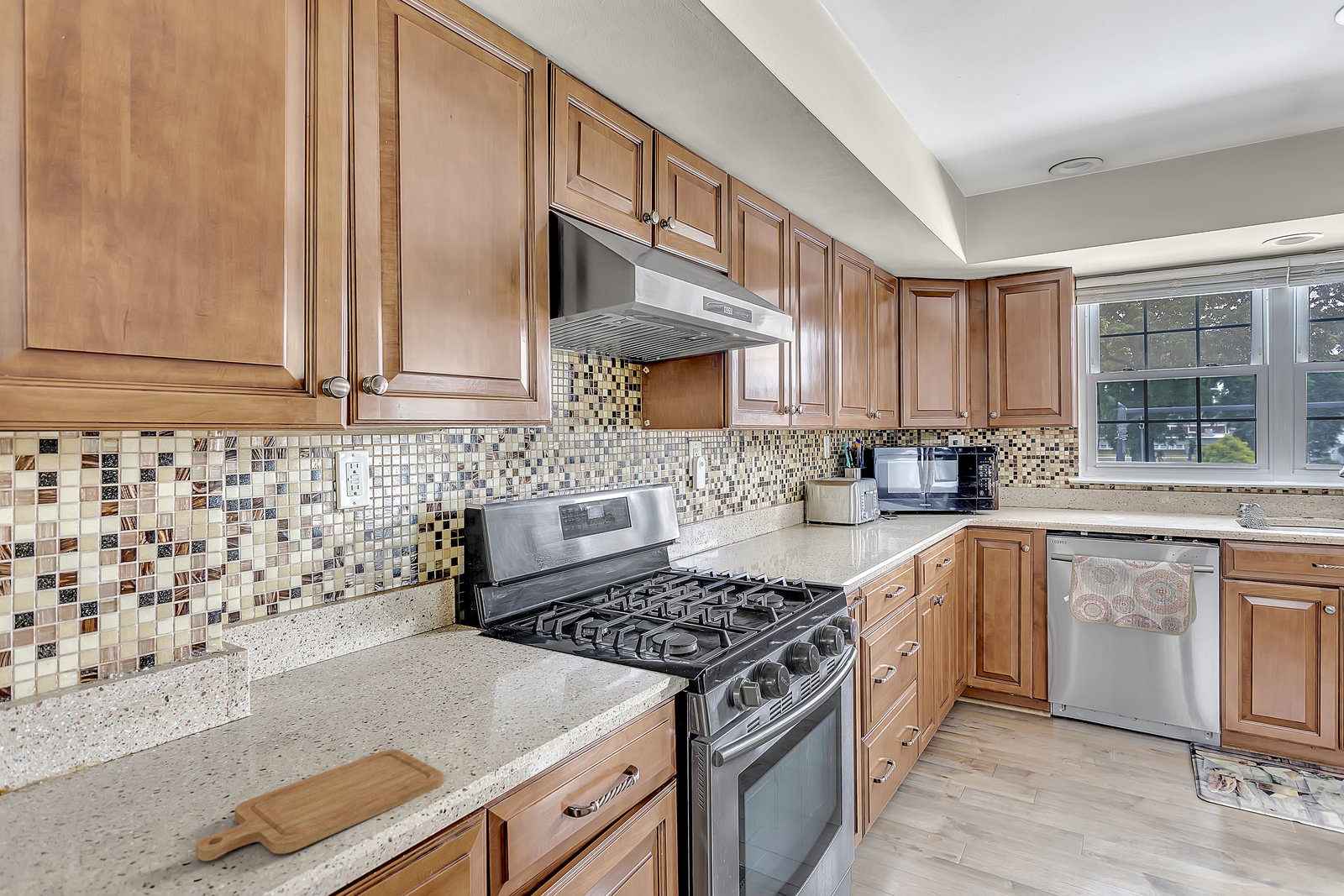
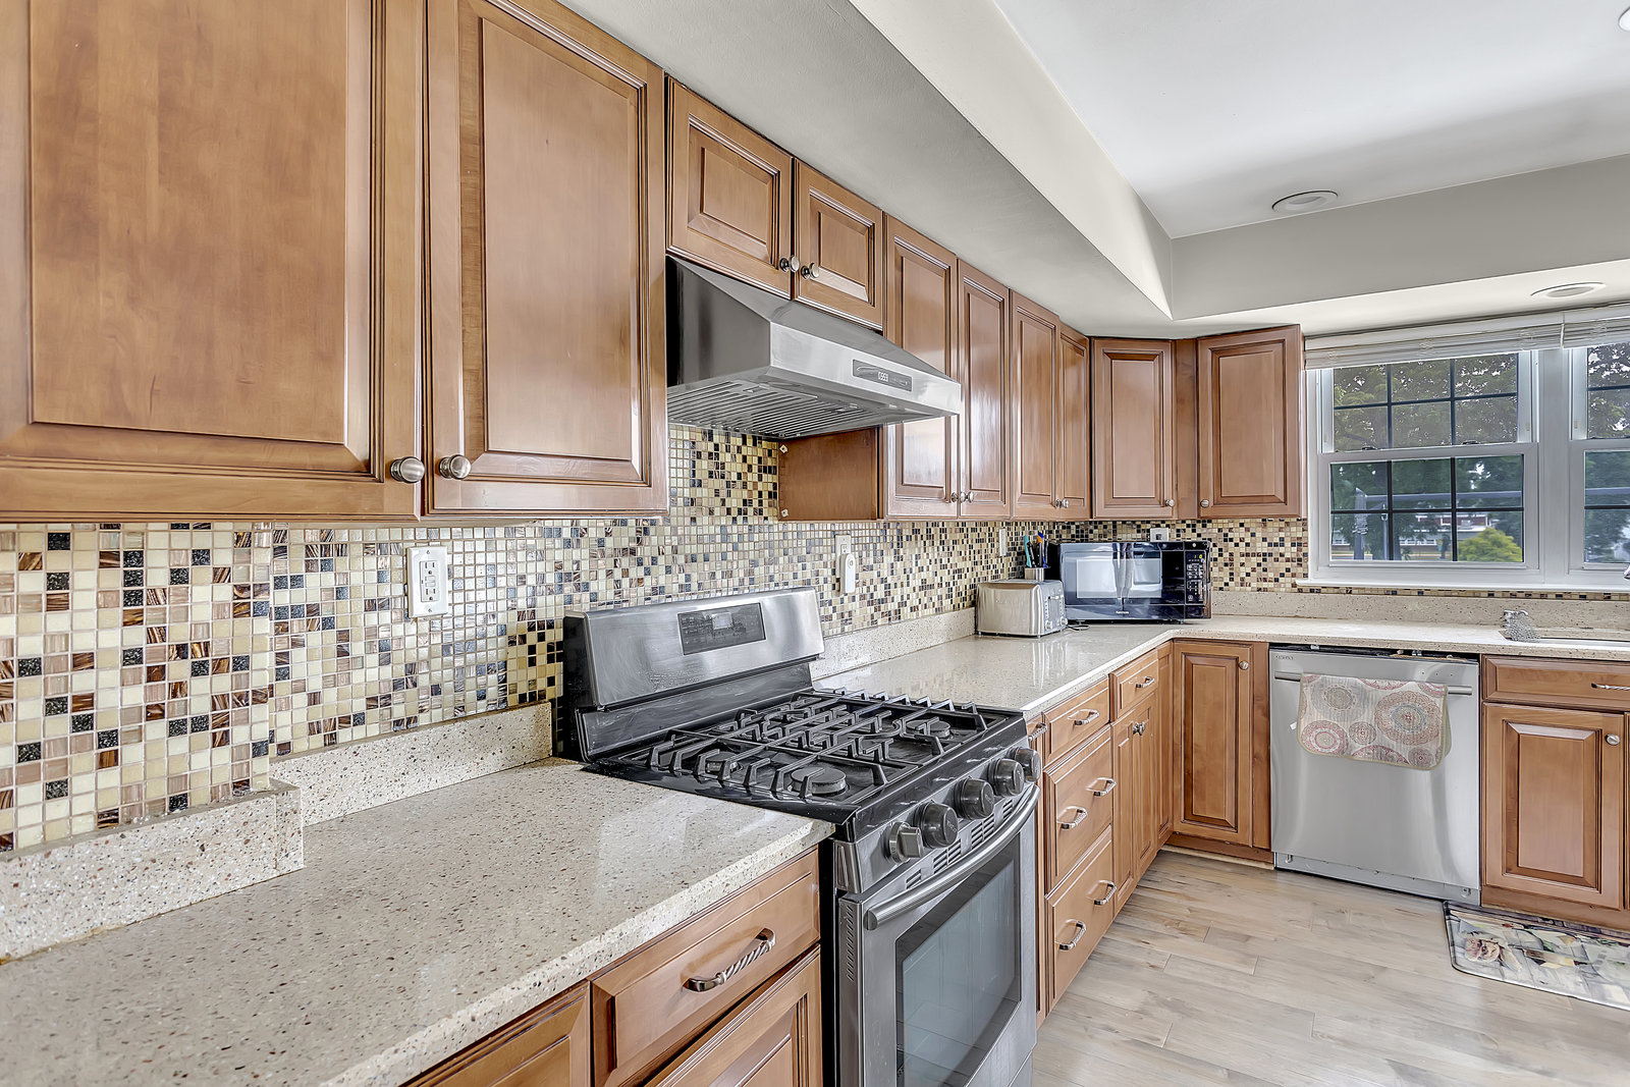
- chopping board [195,748,444,862]
